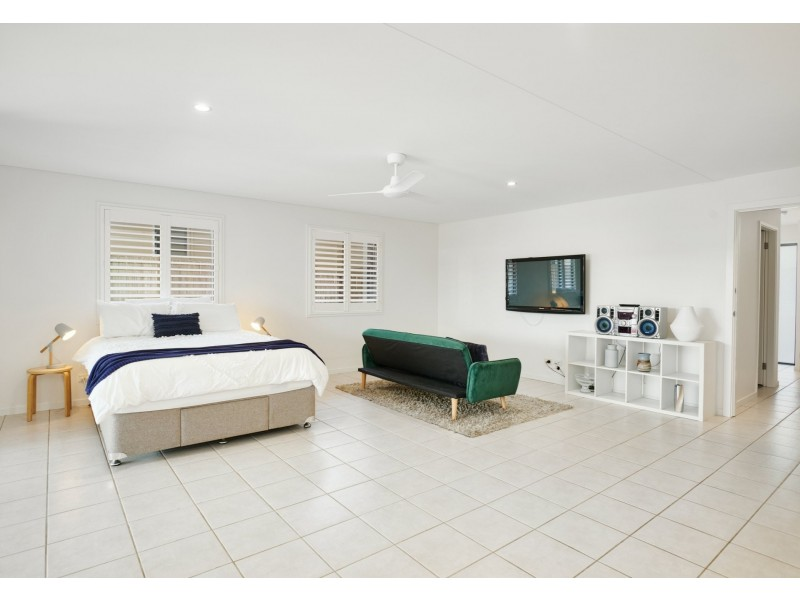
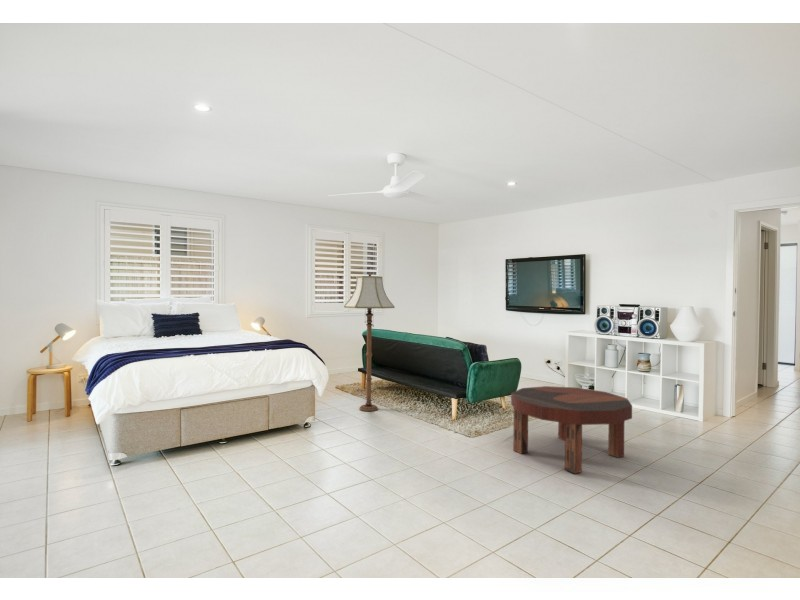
+ coffee table [510,385,633,475]
+ floor lamp [343,273,396,412]
